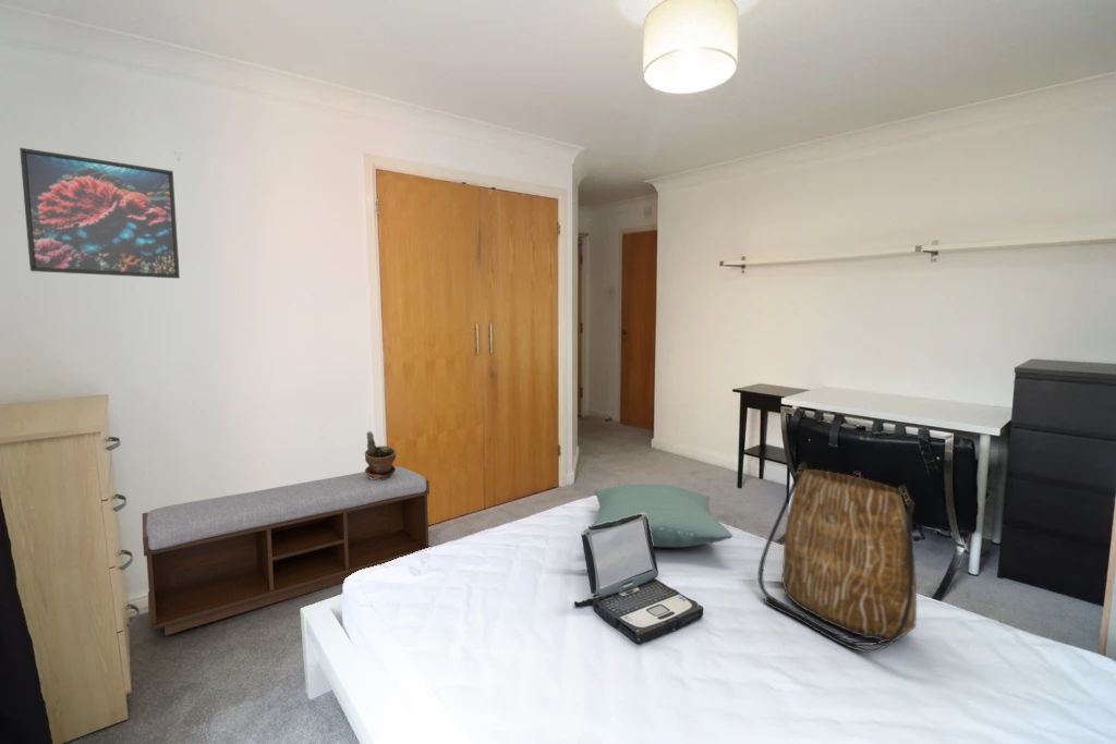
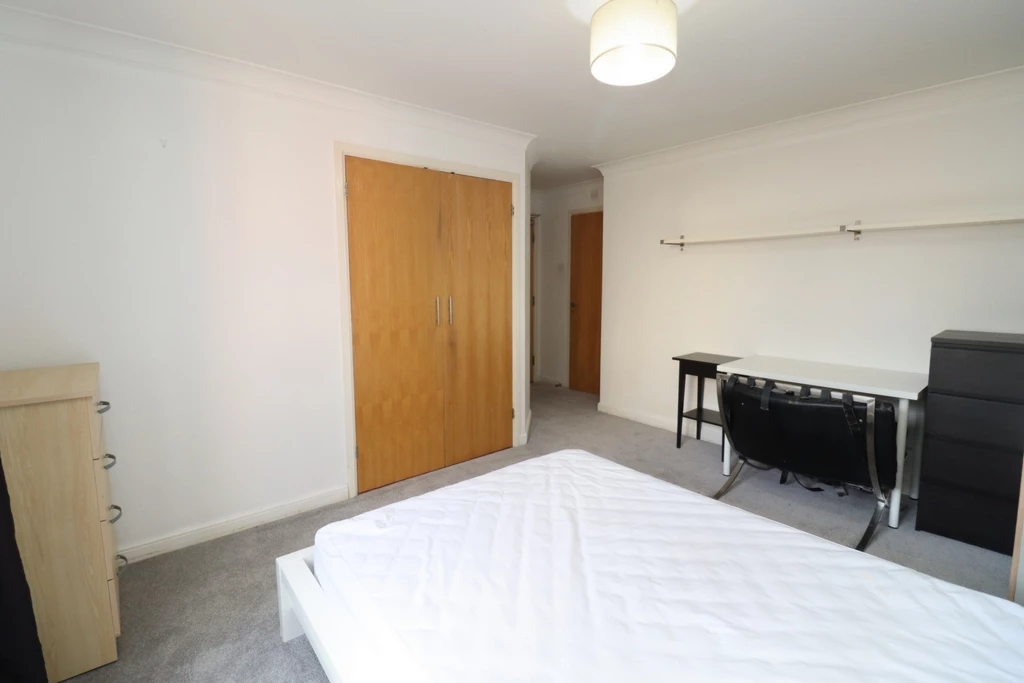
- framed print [19,147,181,280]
- bench [142,466,432,636]
- tote bag [757,461,918,654]
- potted plant [364,430,397,480]
- laptop [573,513,705,645]
- pillow [590,483,733,548]
